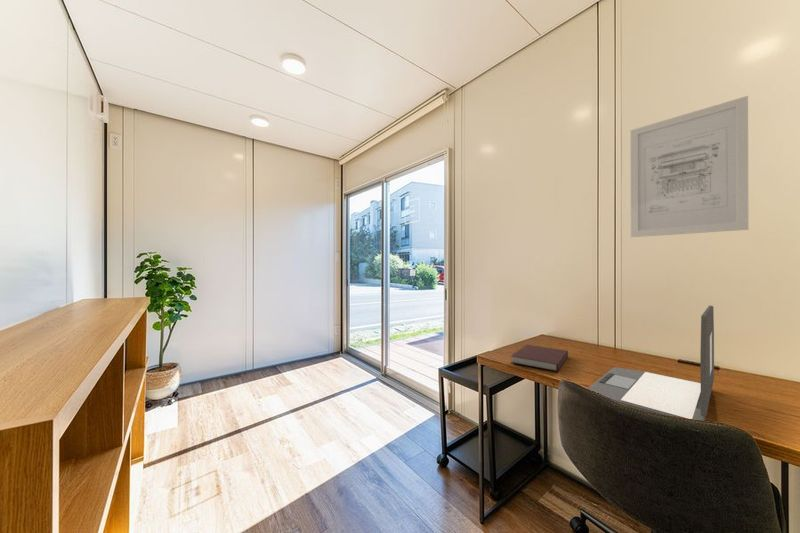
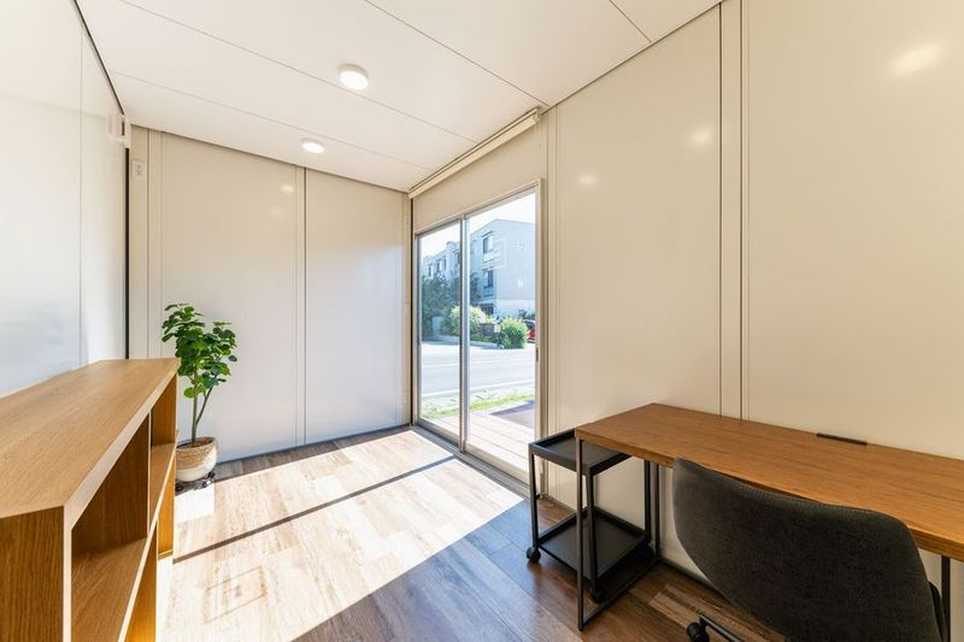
- notebook [510,344,569,372]
- wall art [630,95,749,238]
- laptop [586,305,715,432]
